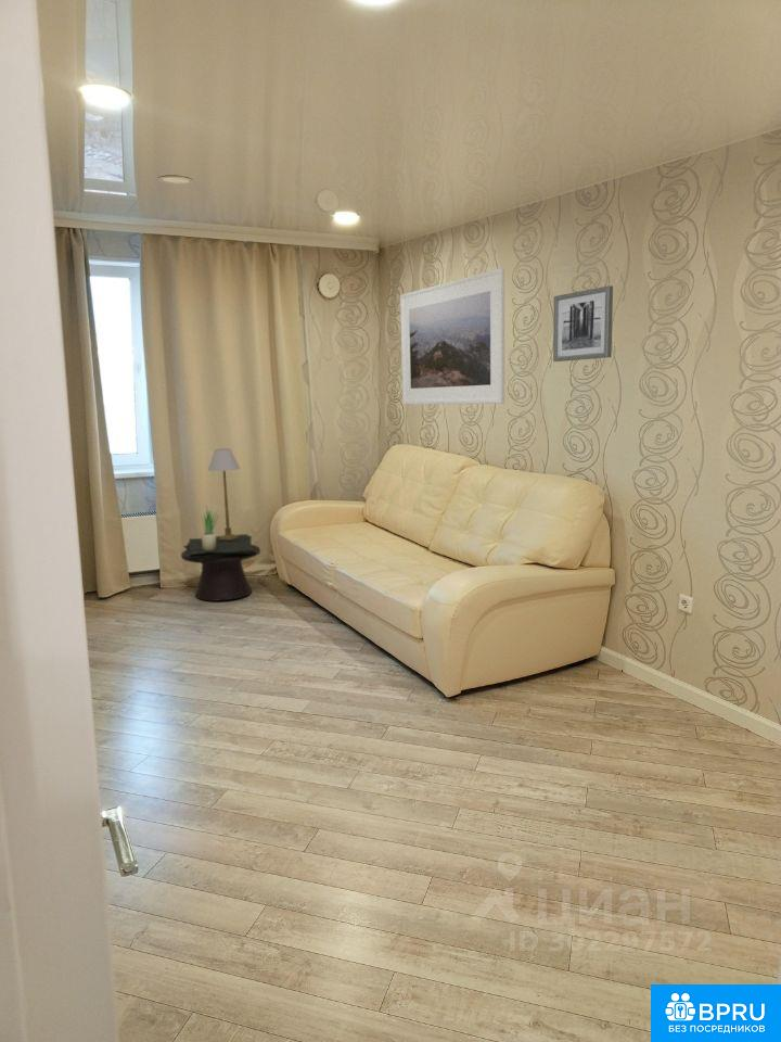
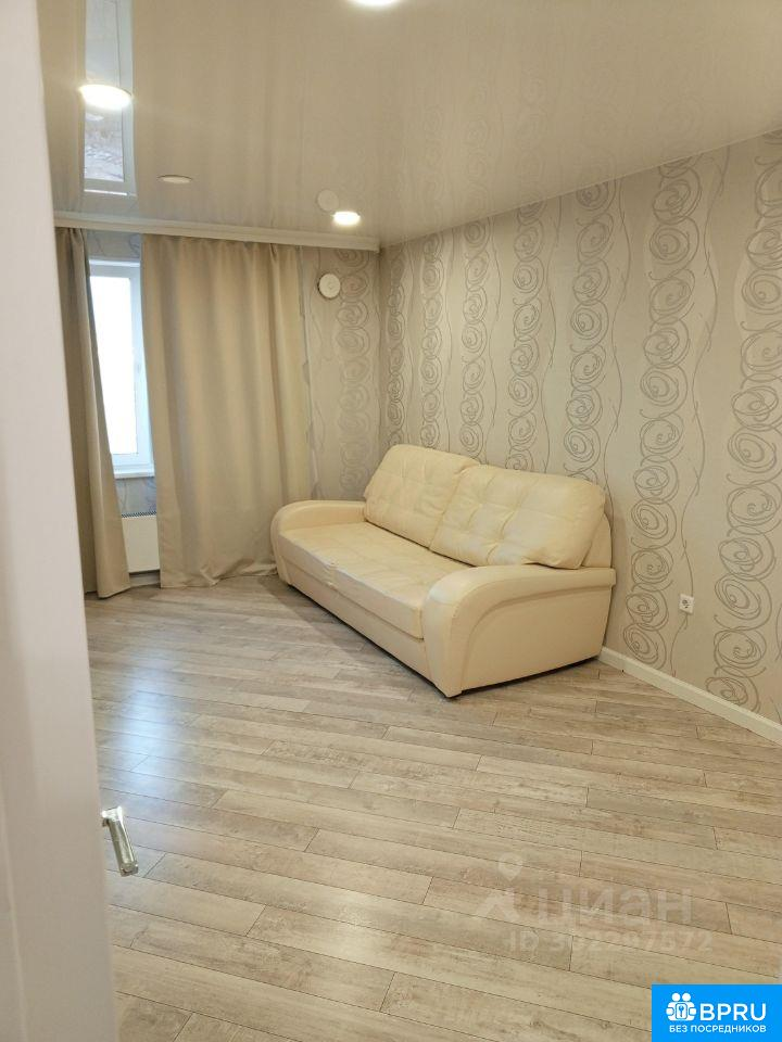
- table lamp [207,448,241,541]
- potted plant [200,507,220,550]
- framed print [399,267,505,406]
- wall art [552,284,614,363]
- side table [180,533,261,602]
